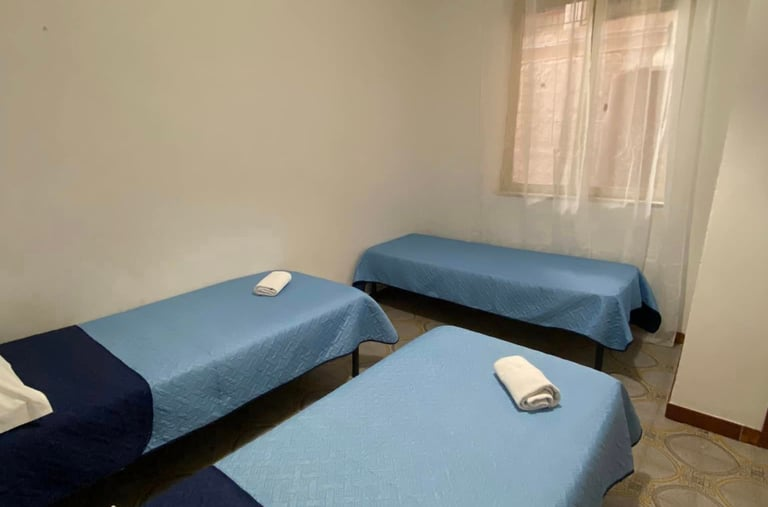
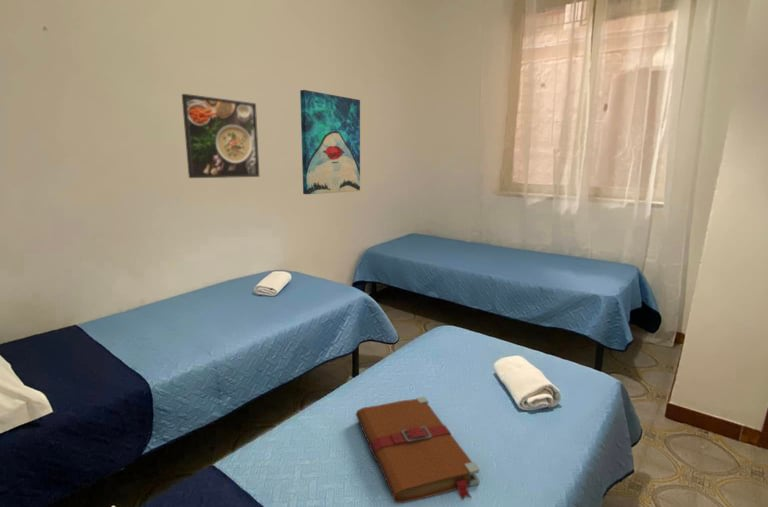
+ wall art [299,89,361,195]
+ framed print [181,93,260,179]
+ book [355,396,481,504]
